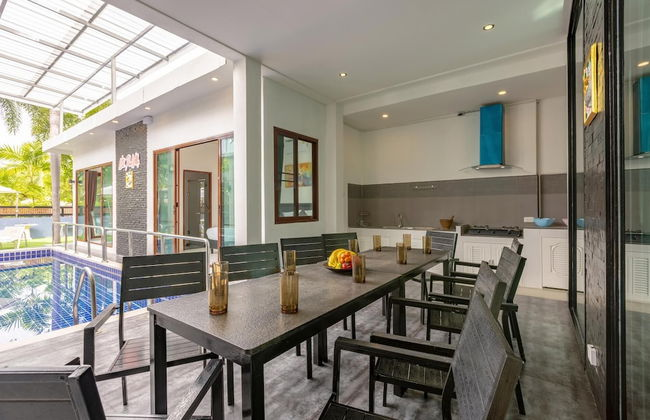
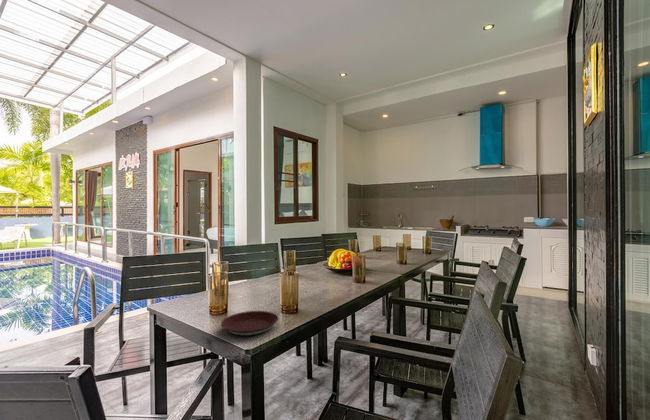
+ plate [220,310,280,337]
